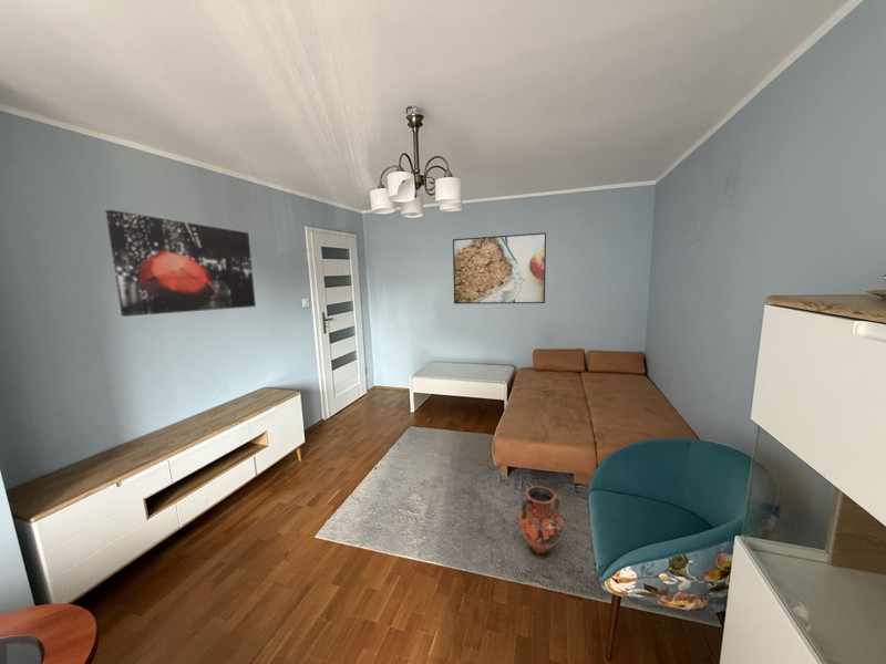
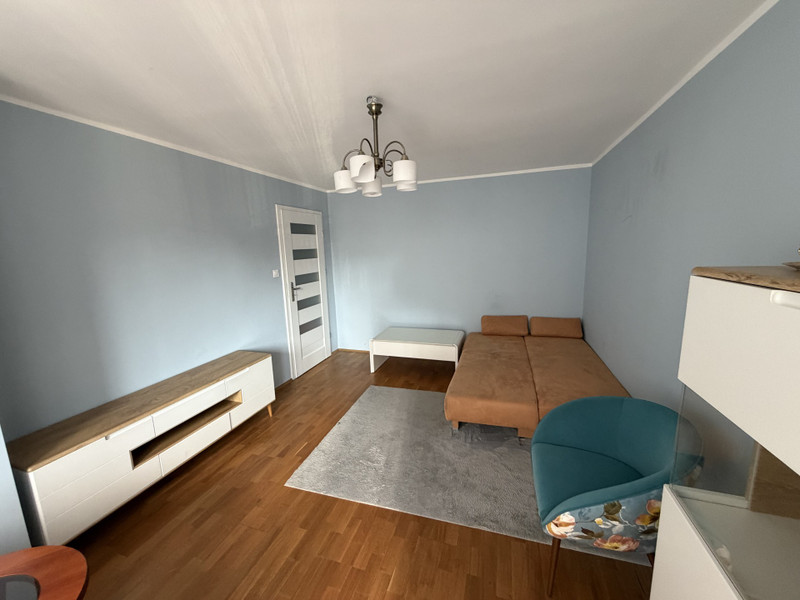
- wall art [104,209,257,318]
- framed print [452,231,547,305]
- vase [517,485,564,559]
